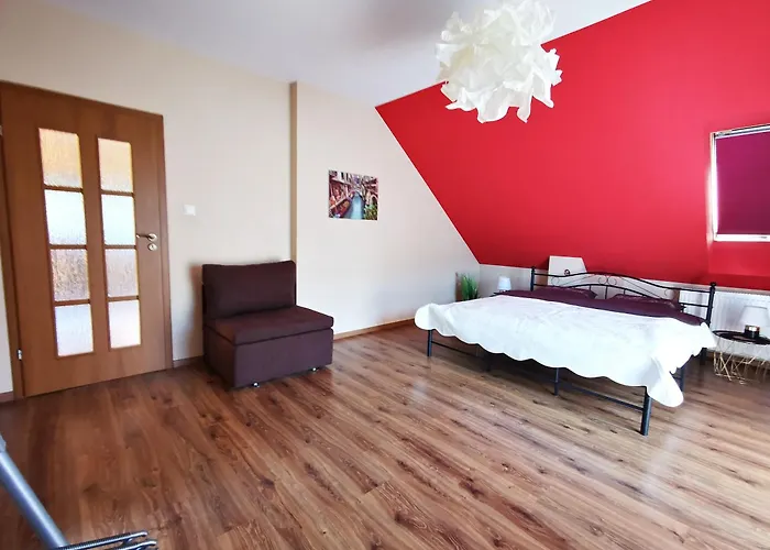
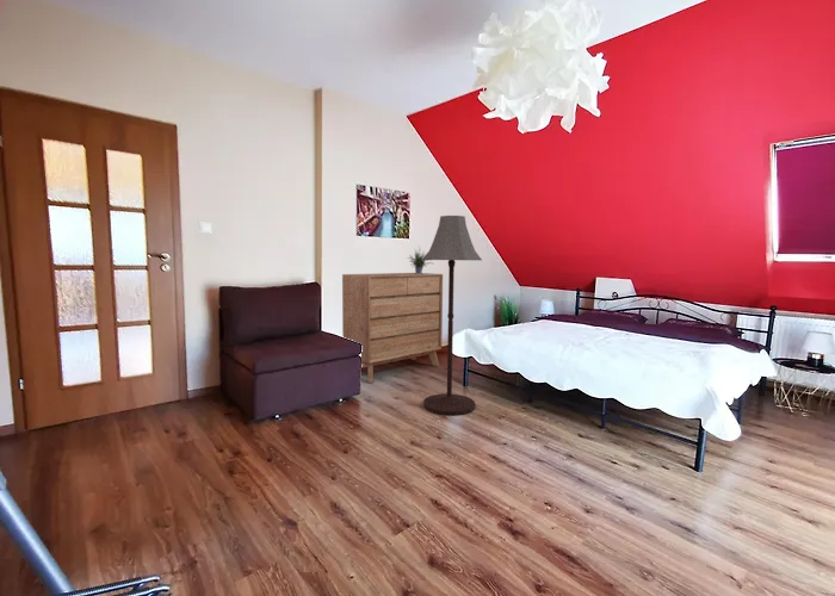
+ dresser [341,272,444,384]
+ potted plant [407,246,433,274]
+ floor lamp [422,215,483,416]
